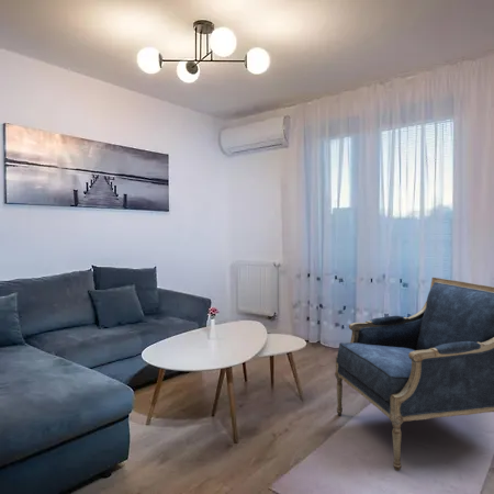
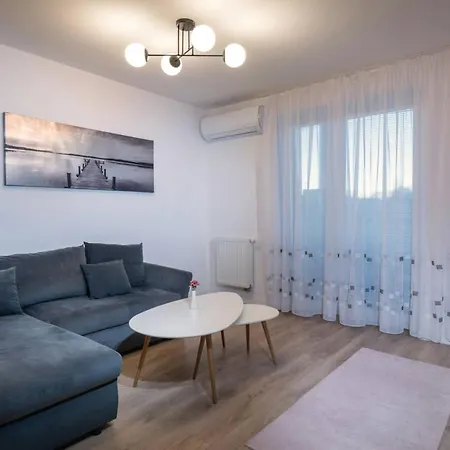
- armchair [334,277,494,472]
